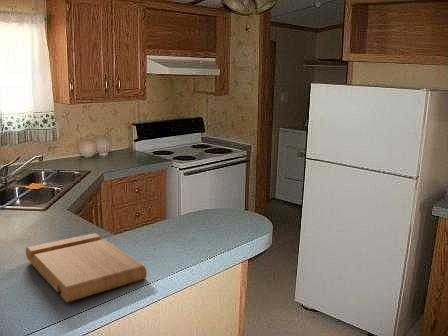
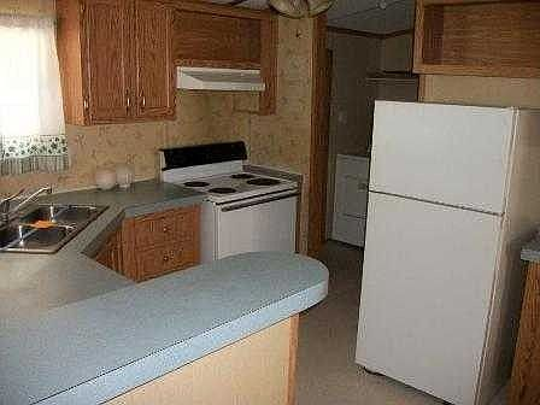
- cutting board [25,232,148,303]
